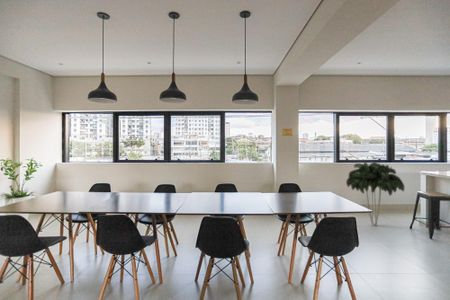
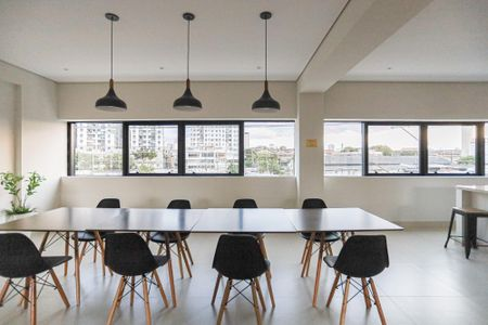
- indoor plant [345,161,405,227]
